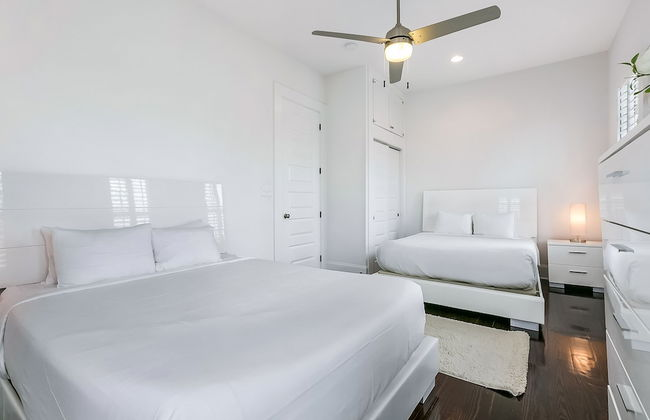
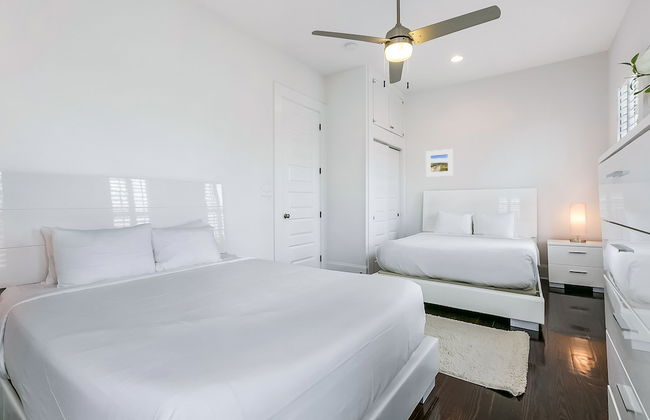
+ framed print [425,148,454,178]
